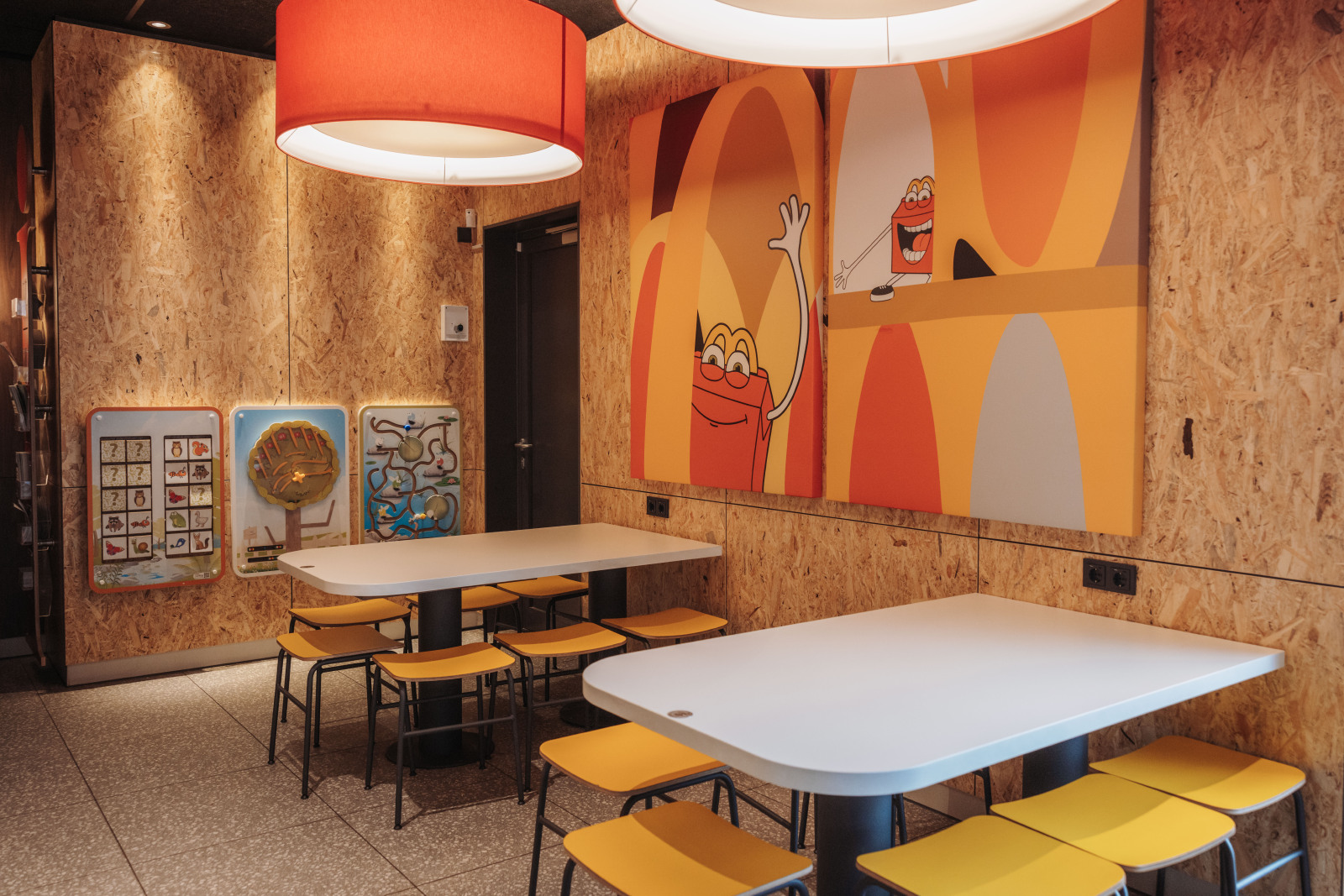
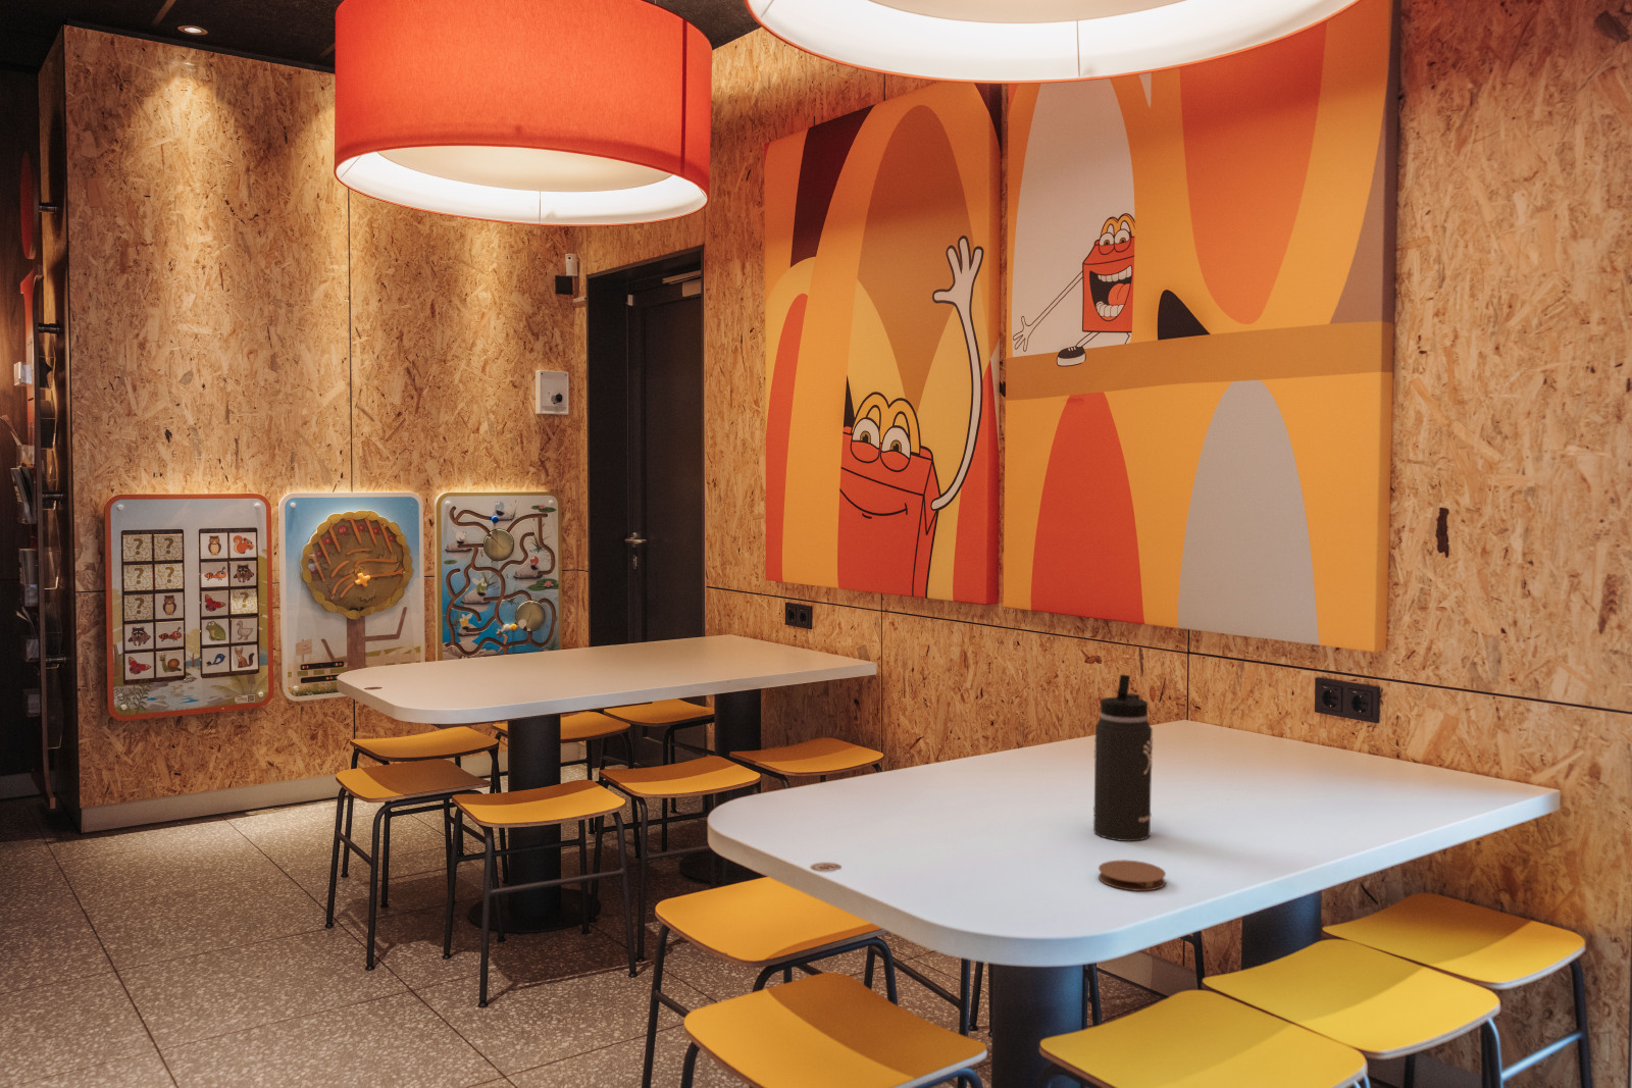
+ coaster [1098,860,1167,892]
+ thermos bottle [1093,674,1154,843]
